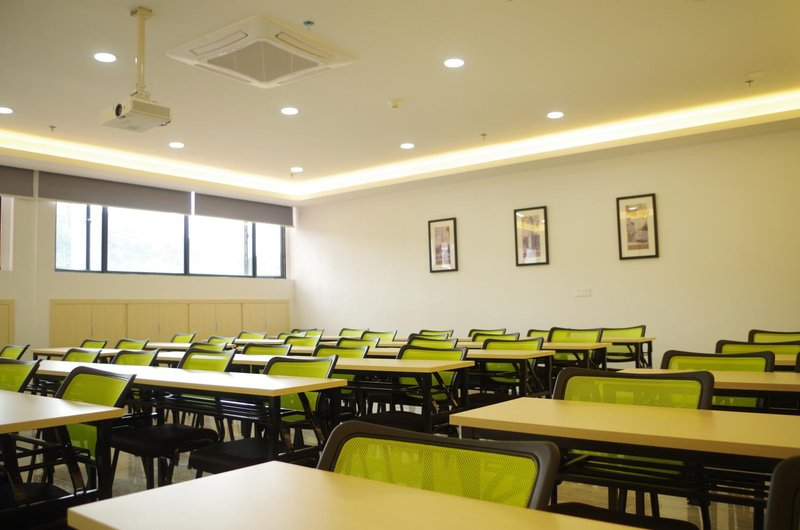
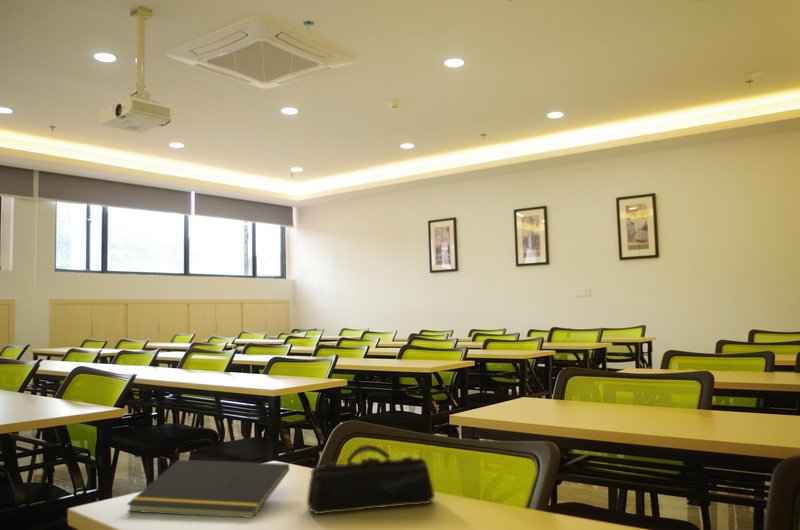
+ pencil case [306,444,436,515]
+ notepad [126,459,290,519]
